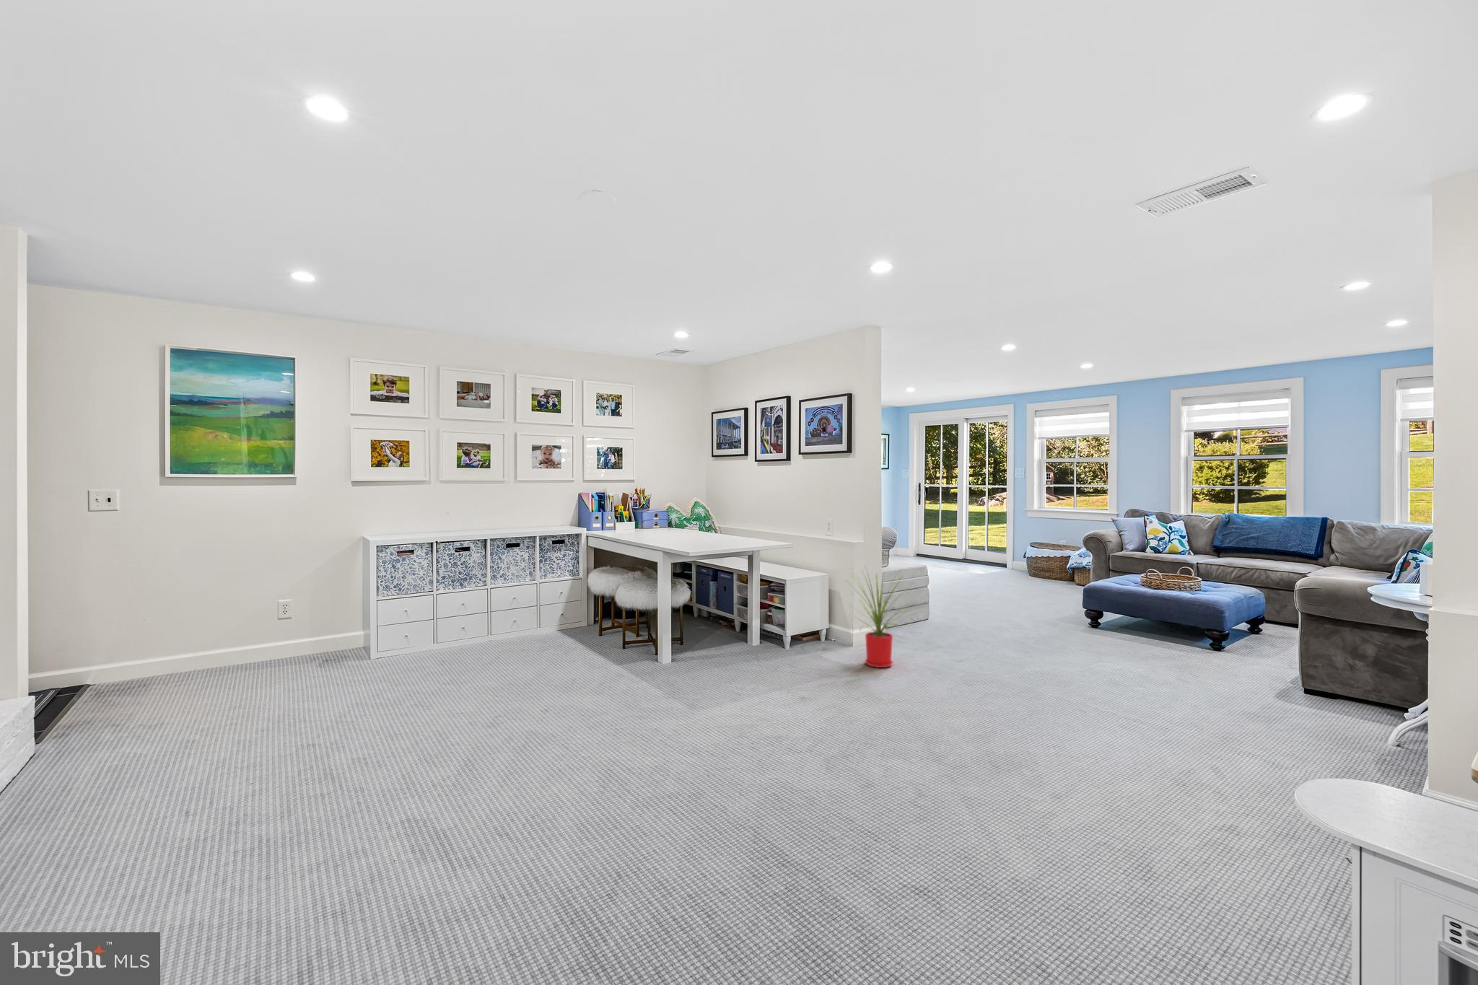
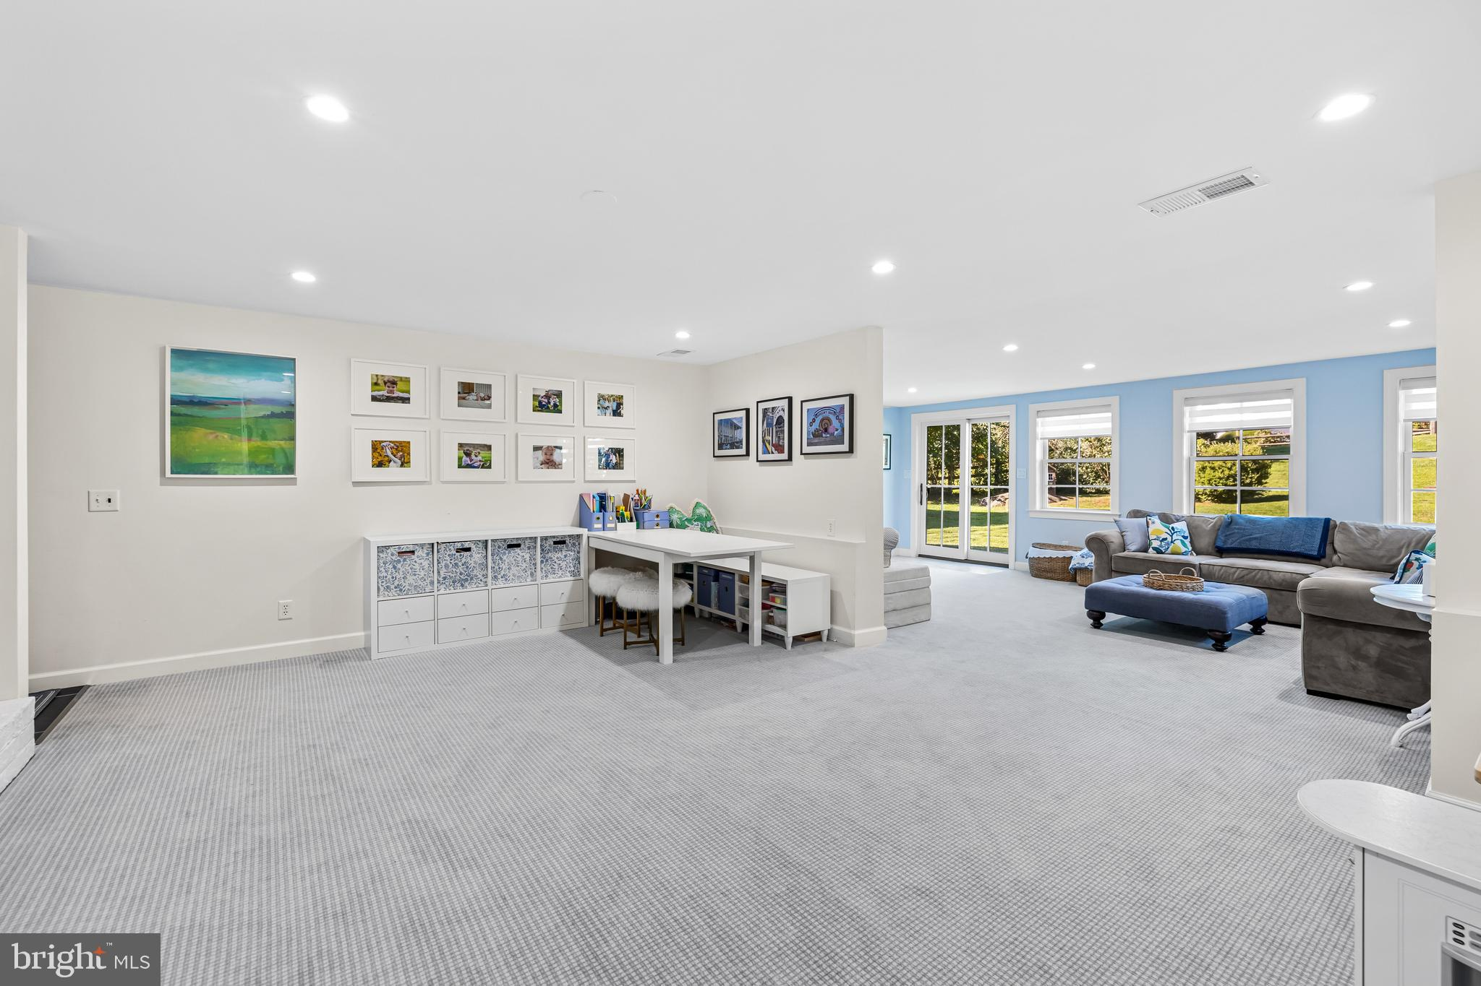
- house plant [837,564,915,668]
